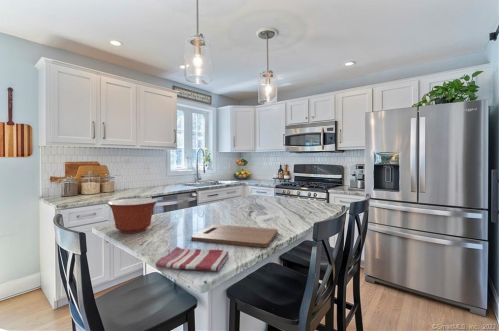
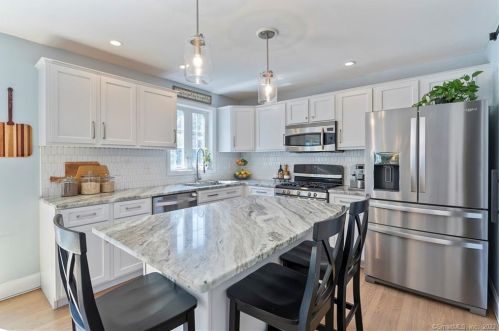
- cutting board [190,223,279,248]
- mixing bowl [107,197,158,234]
- dish towel [154,246,230,272]
